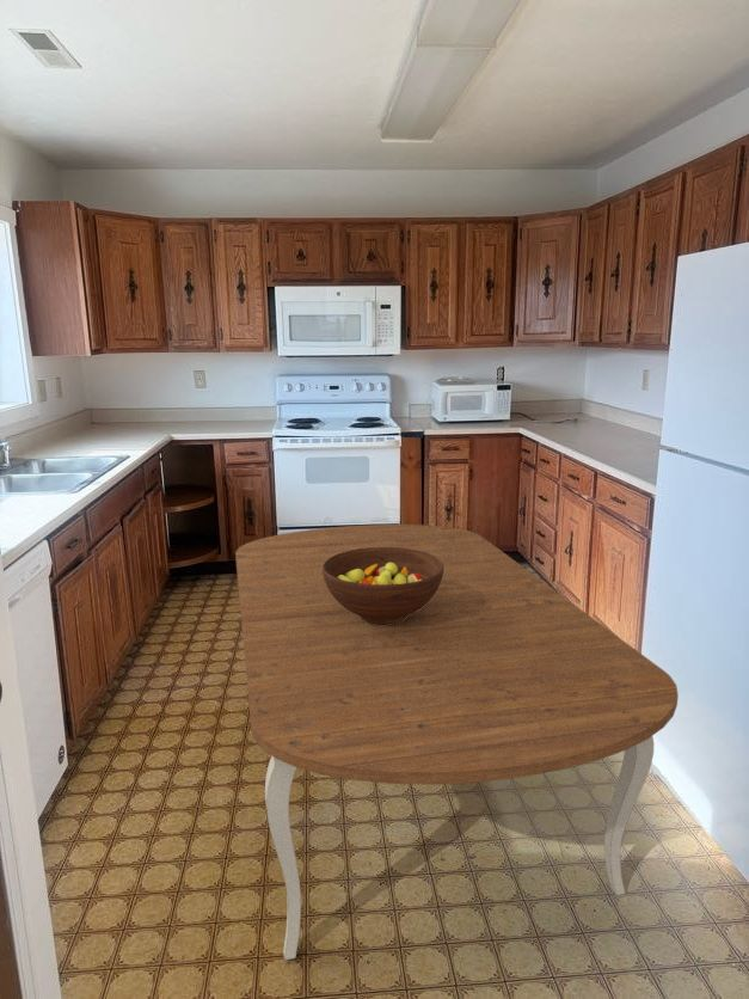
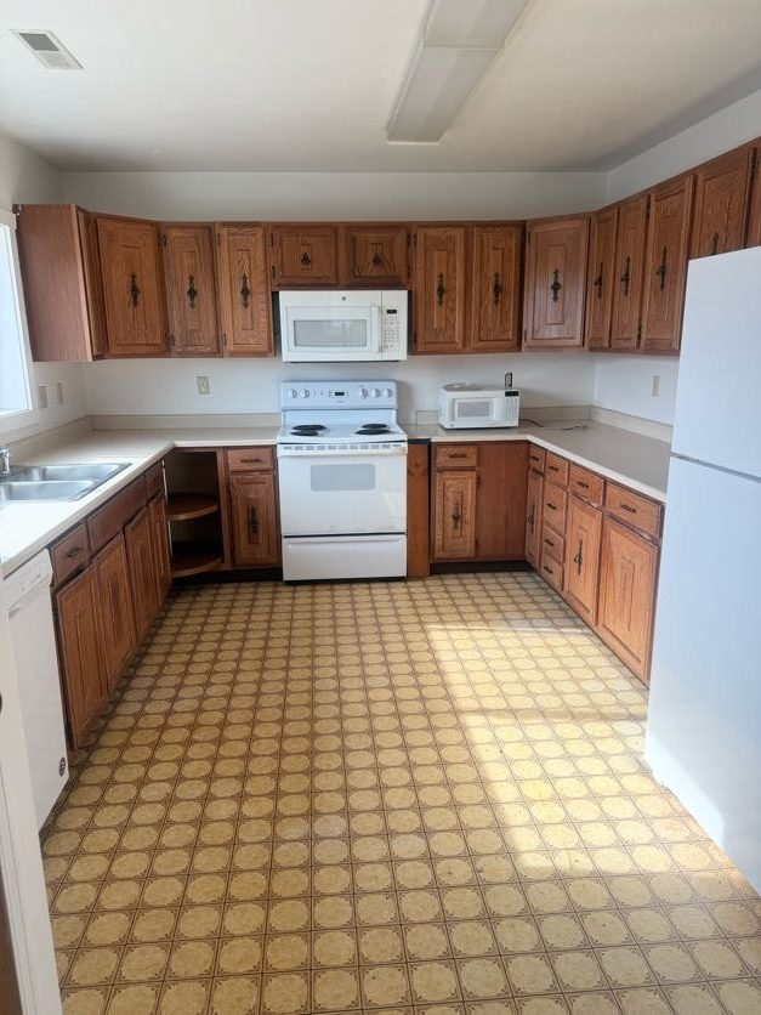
- fruit bowl [323,547,443,625]
- dining table [234,523,680,962]
